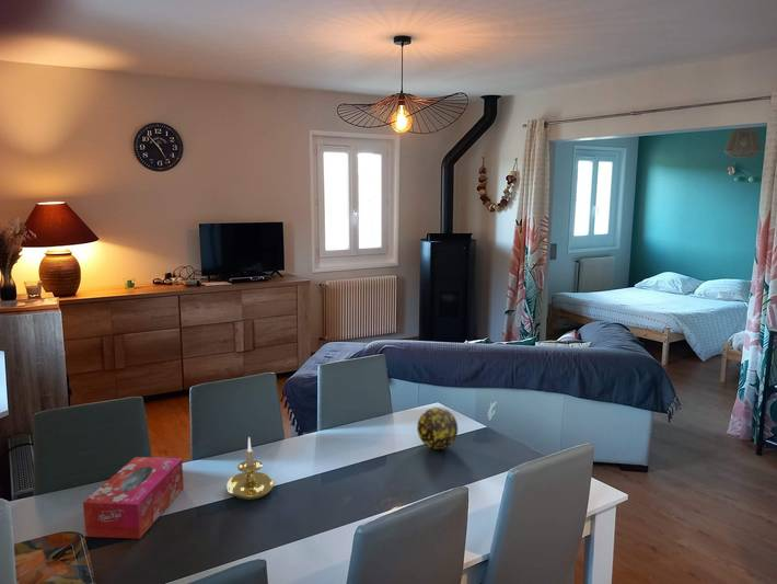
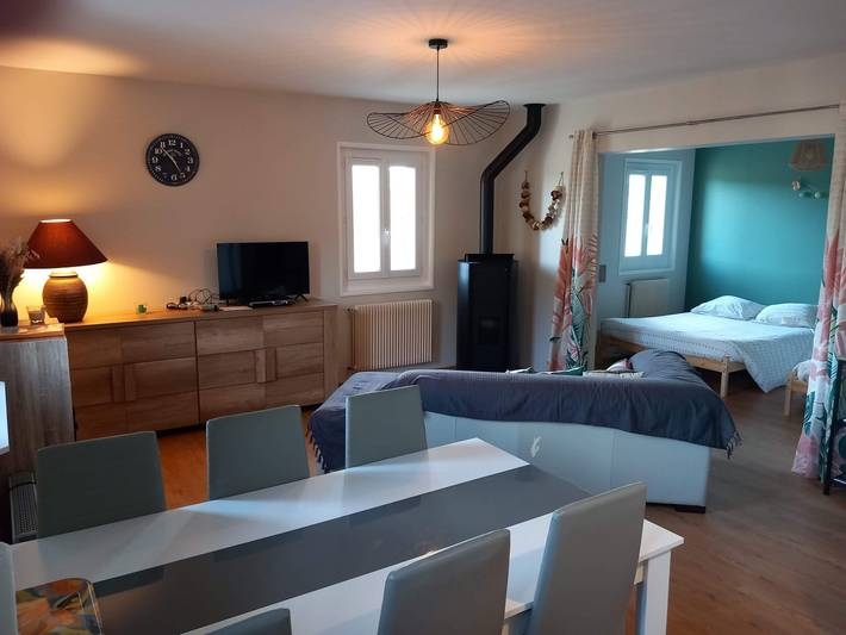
- candle holder [227,436,275,501]
- tissue box [82,456,185,540]
- decorative ball [416,406,459,450]
